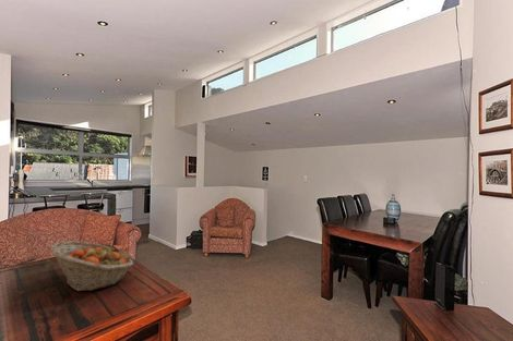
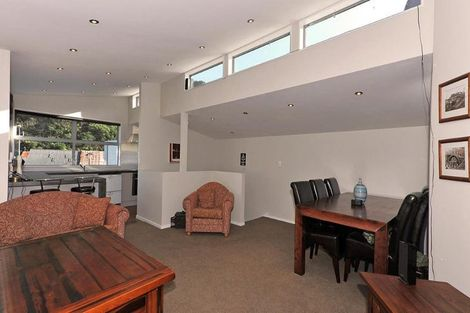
- fruit basket [49,240,134,292]
